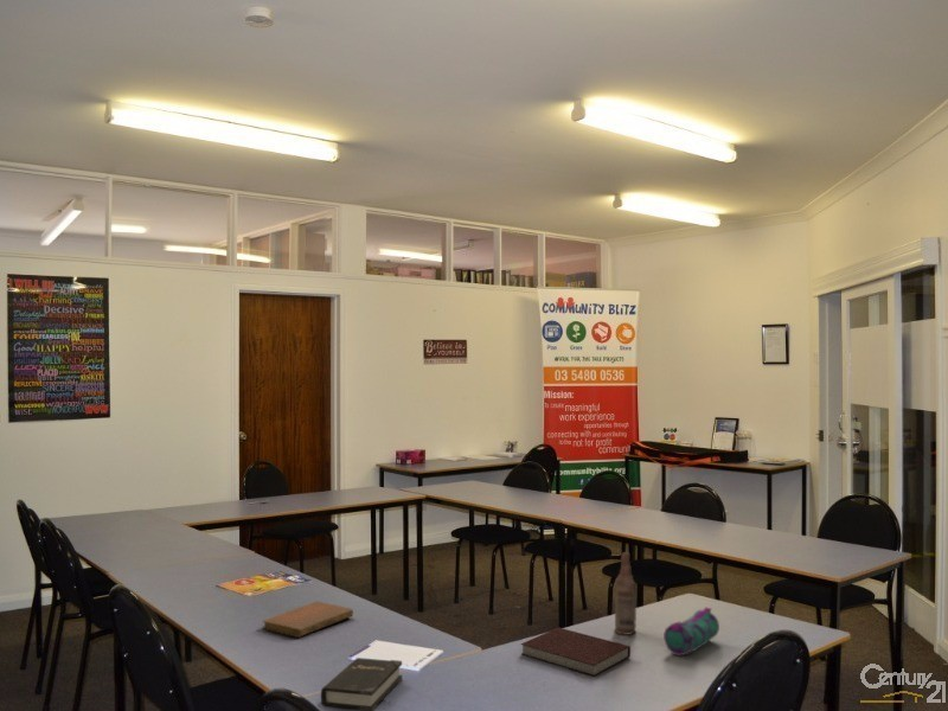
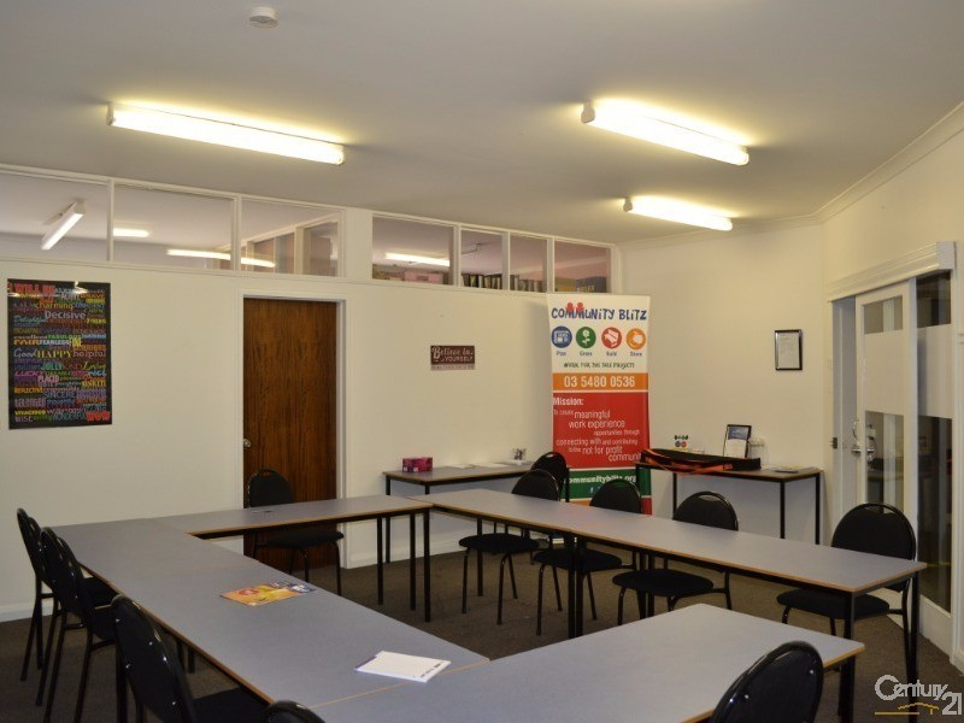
- bottle [614,551,638,636]
- pencil case [662,606,720,656]
- notebook [519,627,632,678]
- hardback book [320,656,403,711]
- notebook [261,601,354,639]
